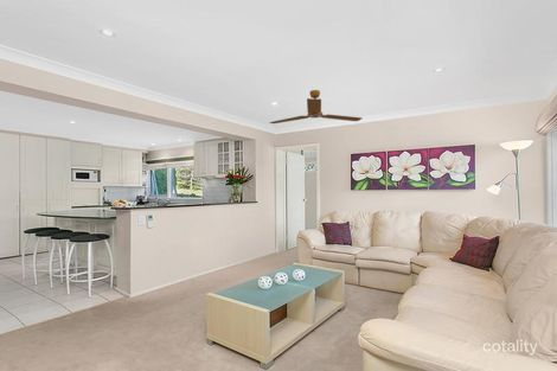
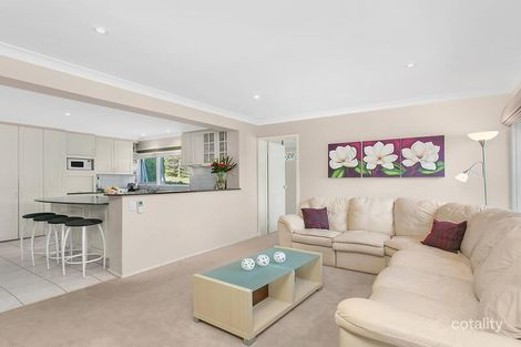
- ceiling fan [269,89,363,124]
